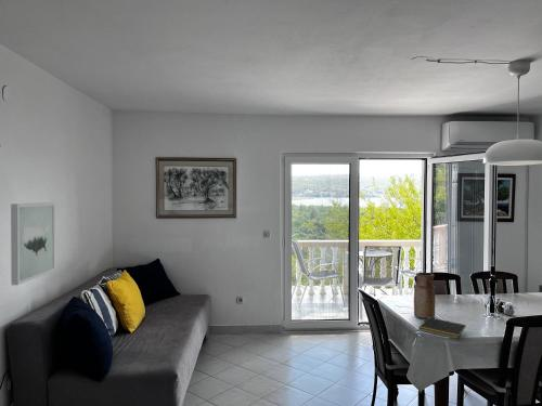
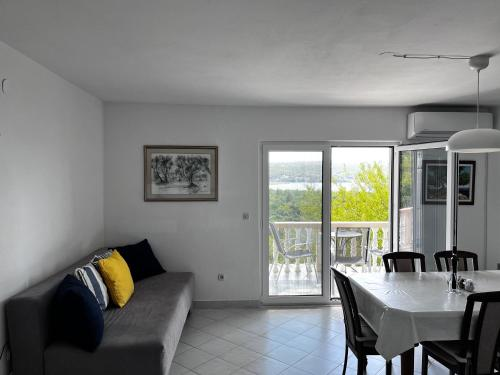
- vase [413,272,437,319]
- wall art [10,201,56,286]
- notepad [417,317,467,340]
